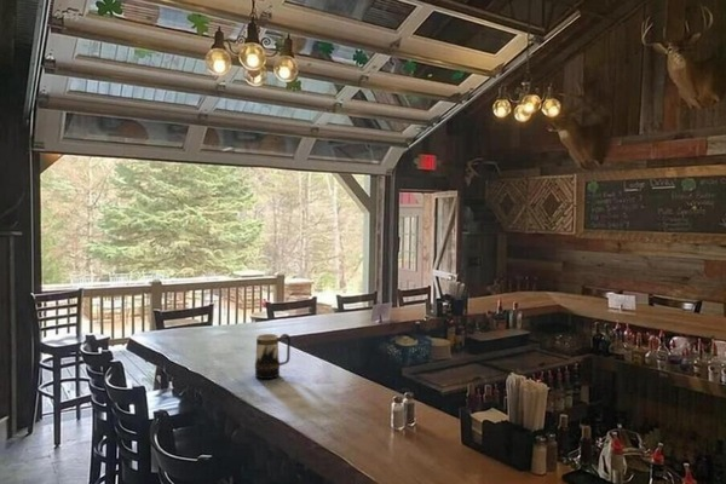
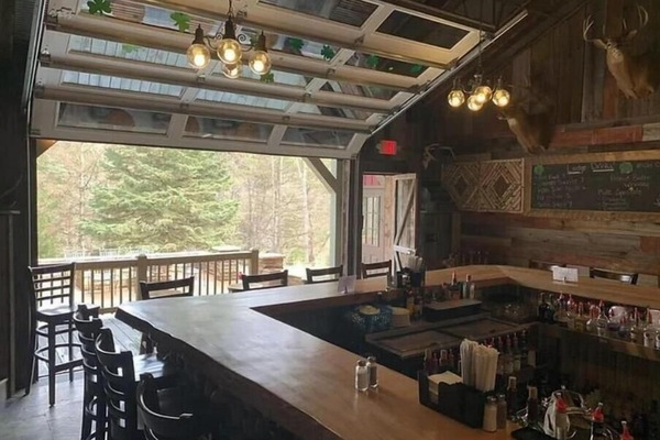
- beer mug [254,333,292,380]
